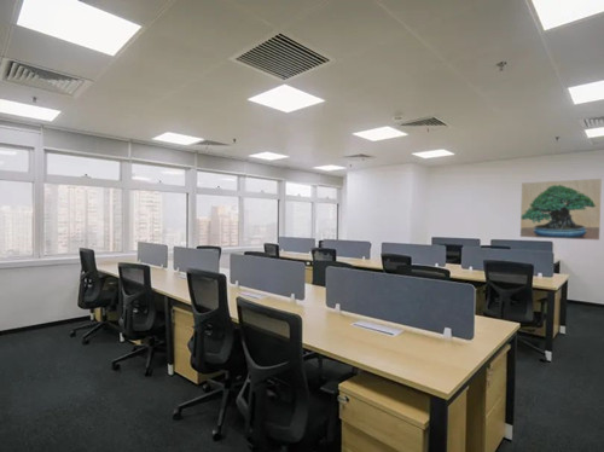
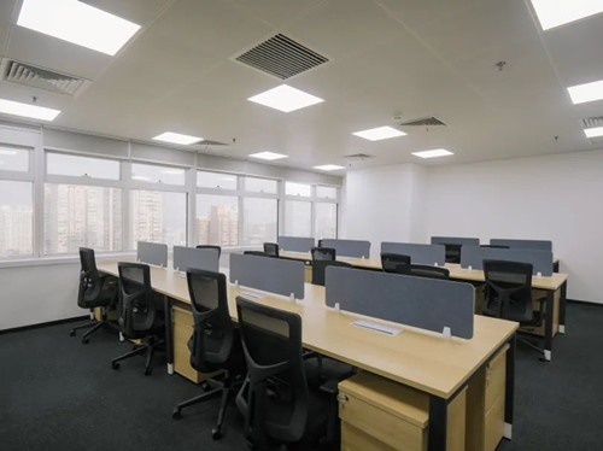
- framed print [519,178,603,242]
